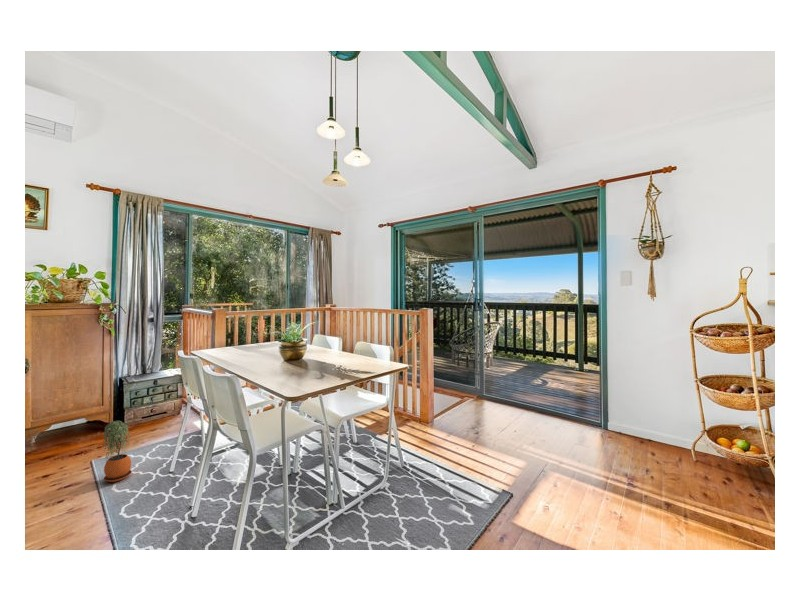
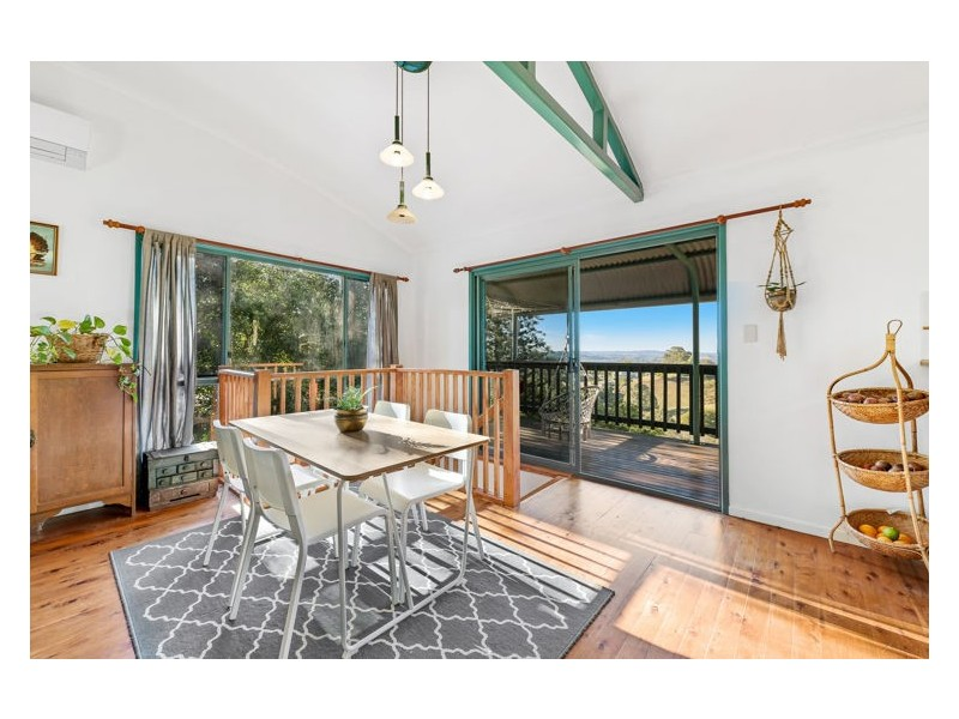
- potted plant [102,419,133,483]
